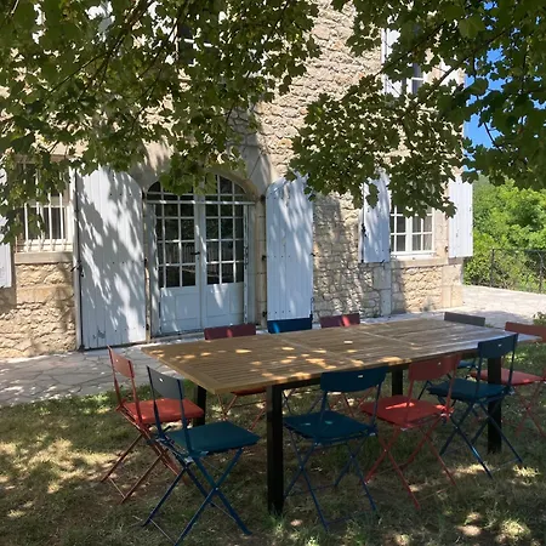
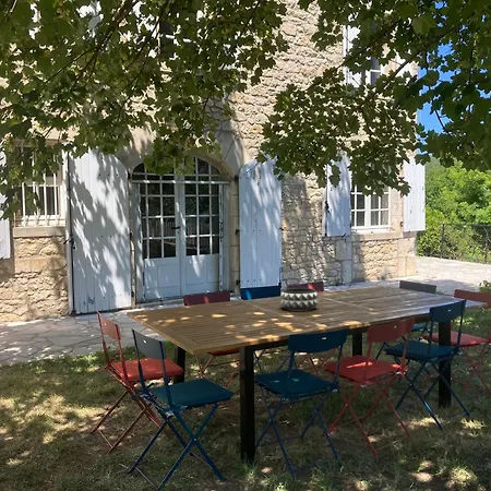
+ decorative bowl [279,287,320,311]
